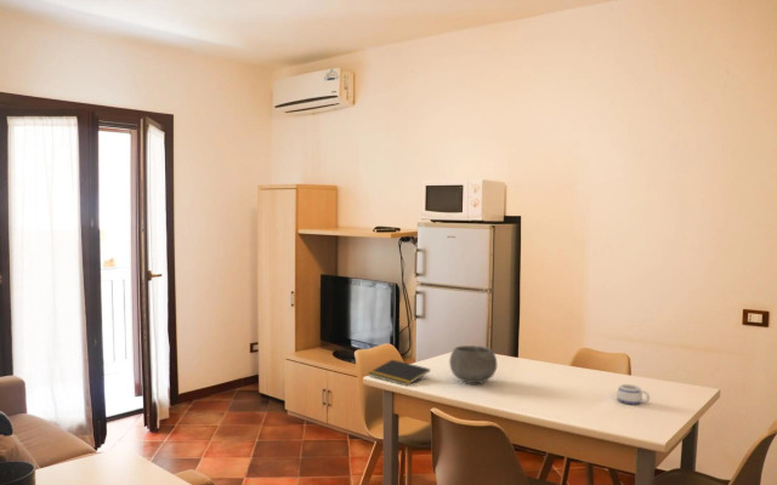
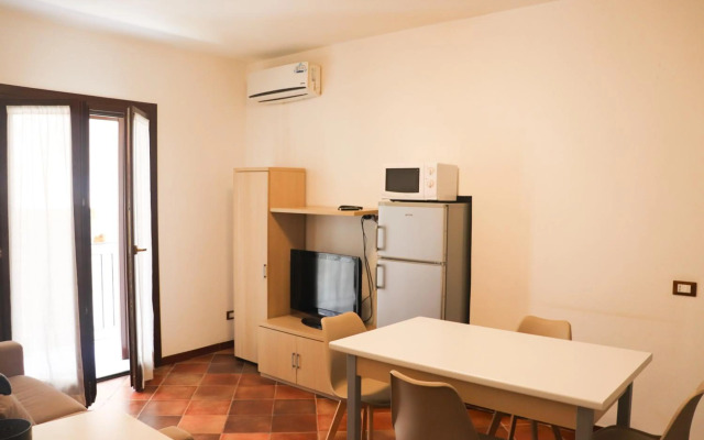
- mug [616,383,651,406]
- bowl [448,344,498,384]
- notepad [367,359,431,387]
